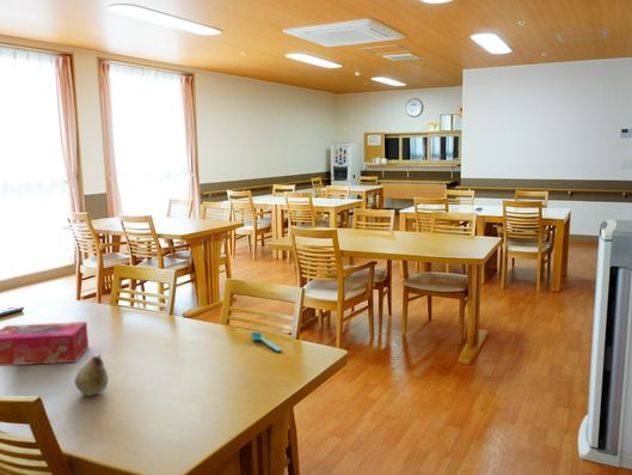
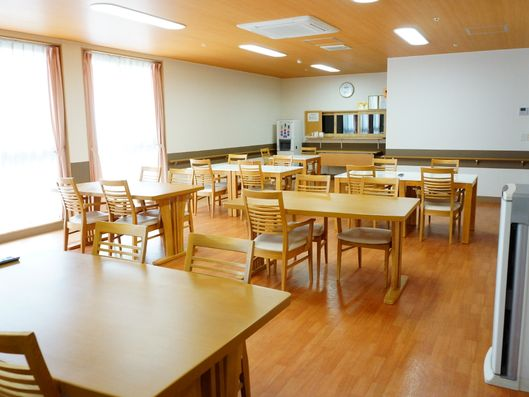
- tissue box [0,321,90,367]
- spoon [250,330,283,353]
- fruit [74,354,110,397]
